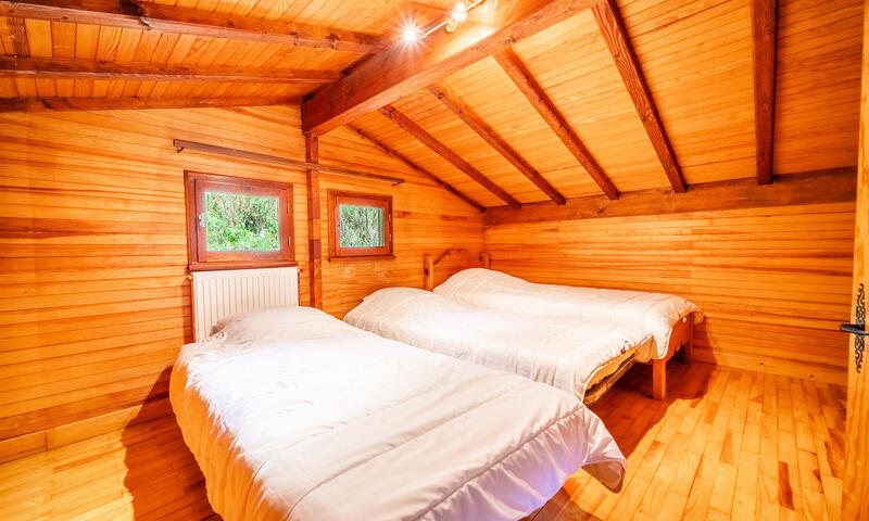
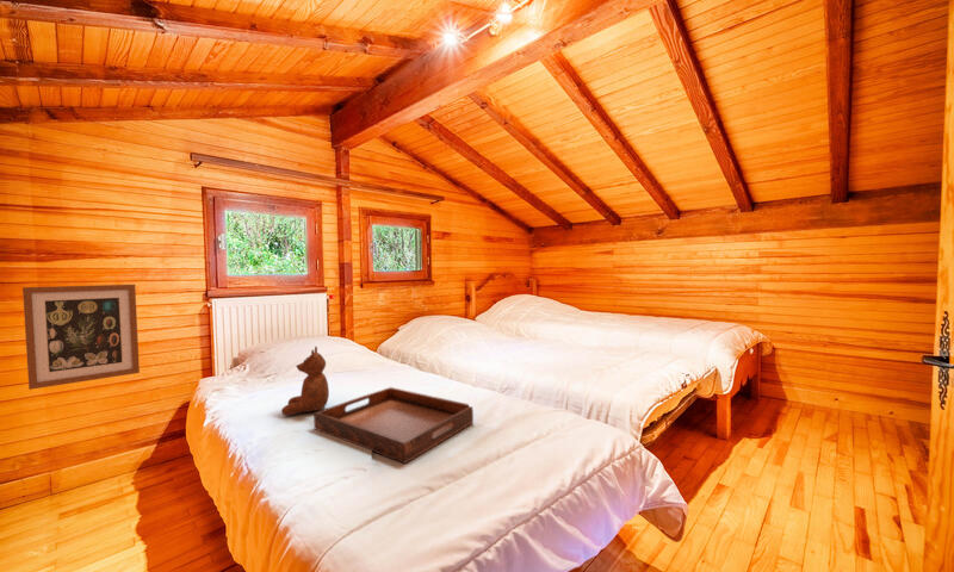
+ wall art [21,284,141,391]
+ serving tray [312,386,475,465]
+ teddy bear [280,346,330,417]
